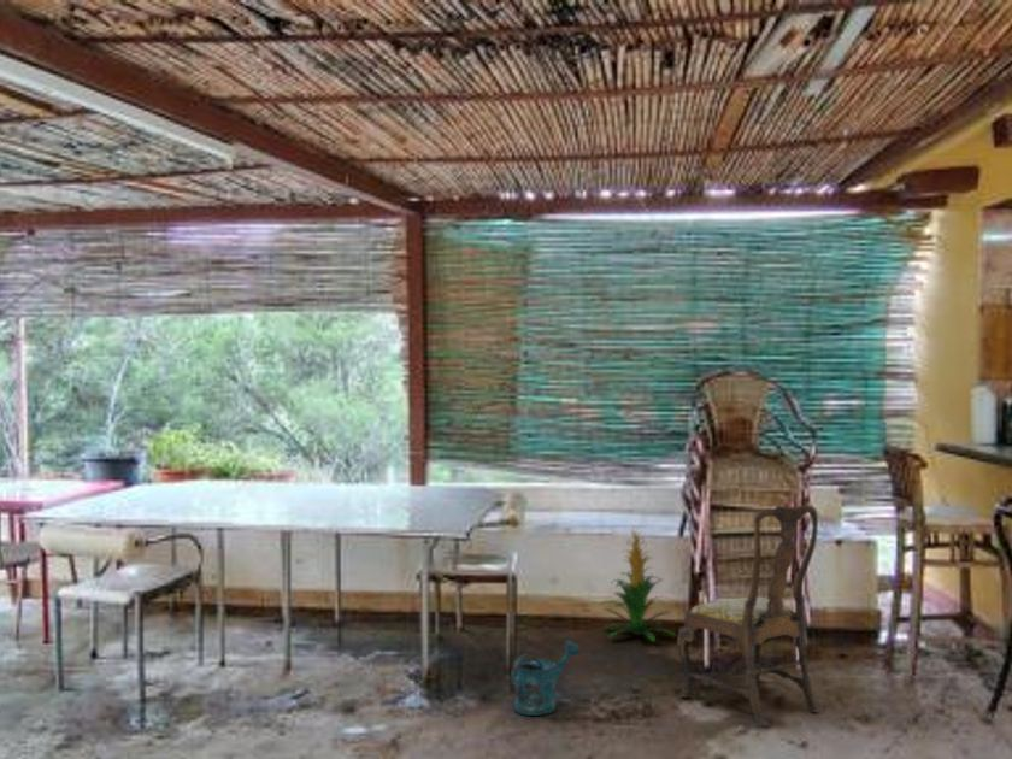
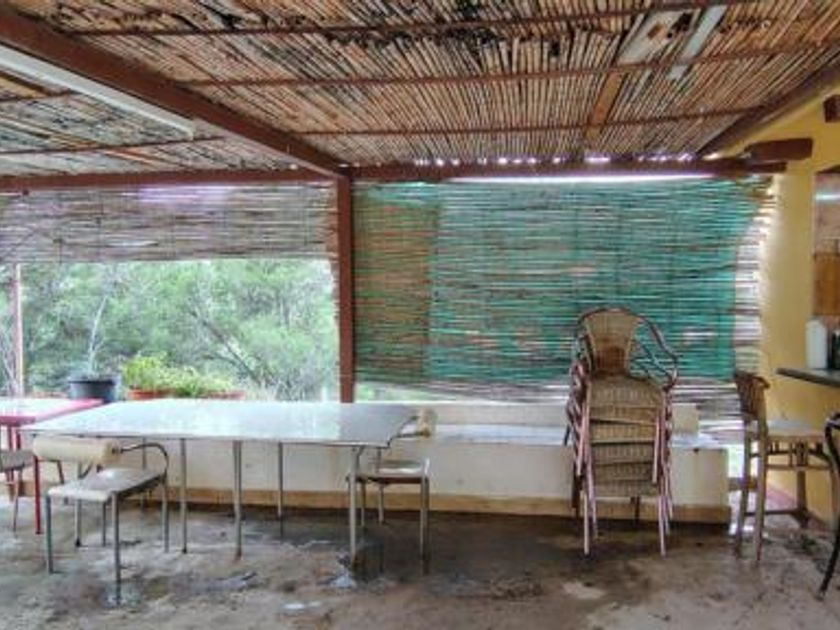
- indoor plant [599,523,677,643]
- watering can [510,640,581,717]
- dining chair [676,502,819,725]
